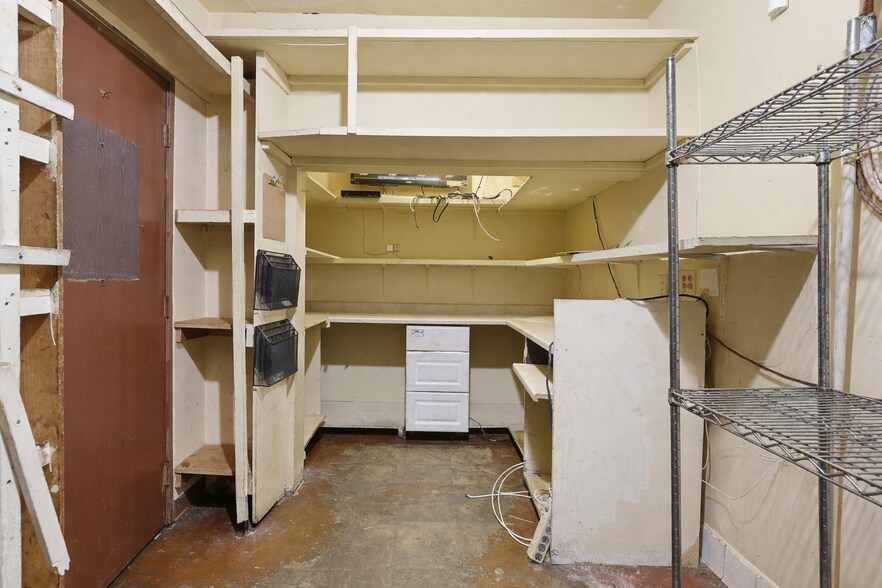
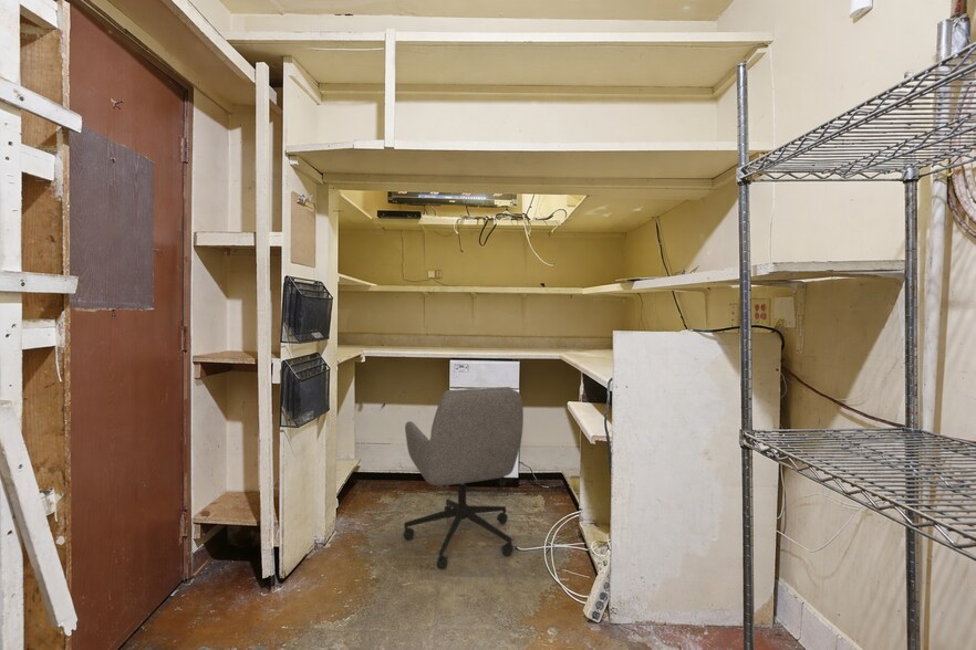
+ office chair [402,386,525,569]
